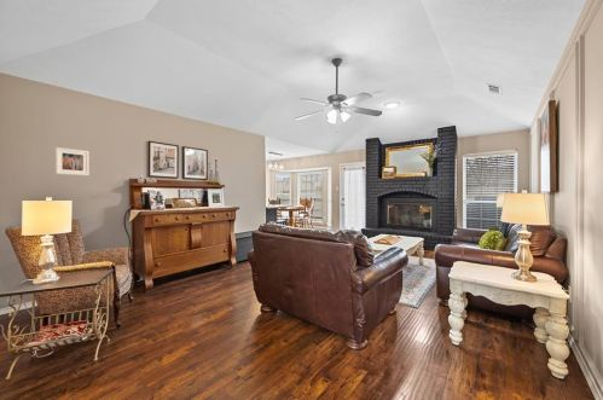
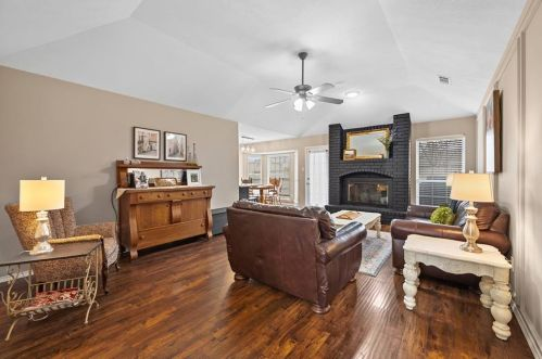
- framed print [54,146,91,176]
